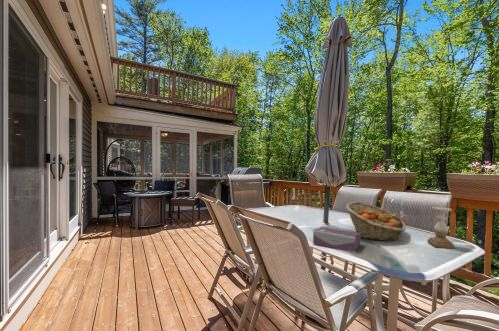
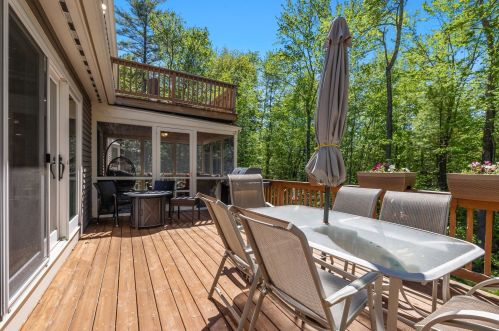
- fruit basket [345,201,407,242]
- tissue box [312,226,361,253]
- candle holder [426,206,456,250]
